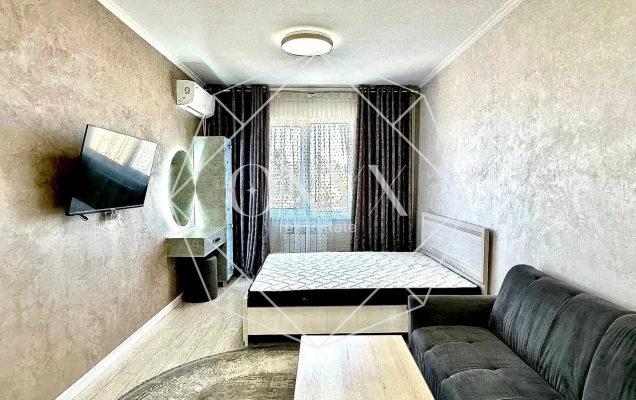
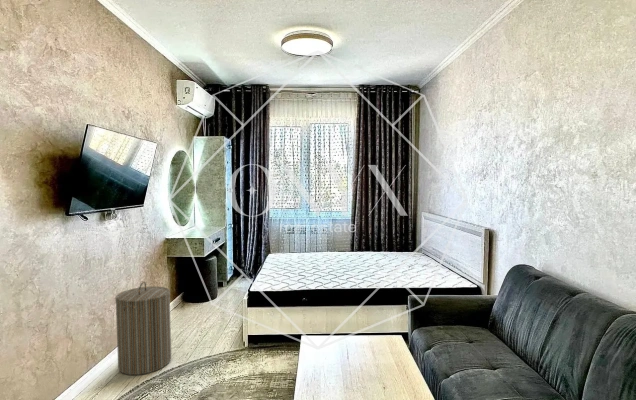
+ laundry hamper [114,281,172,376]
